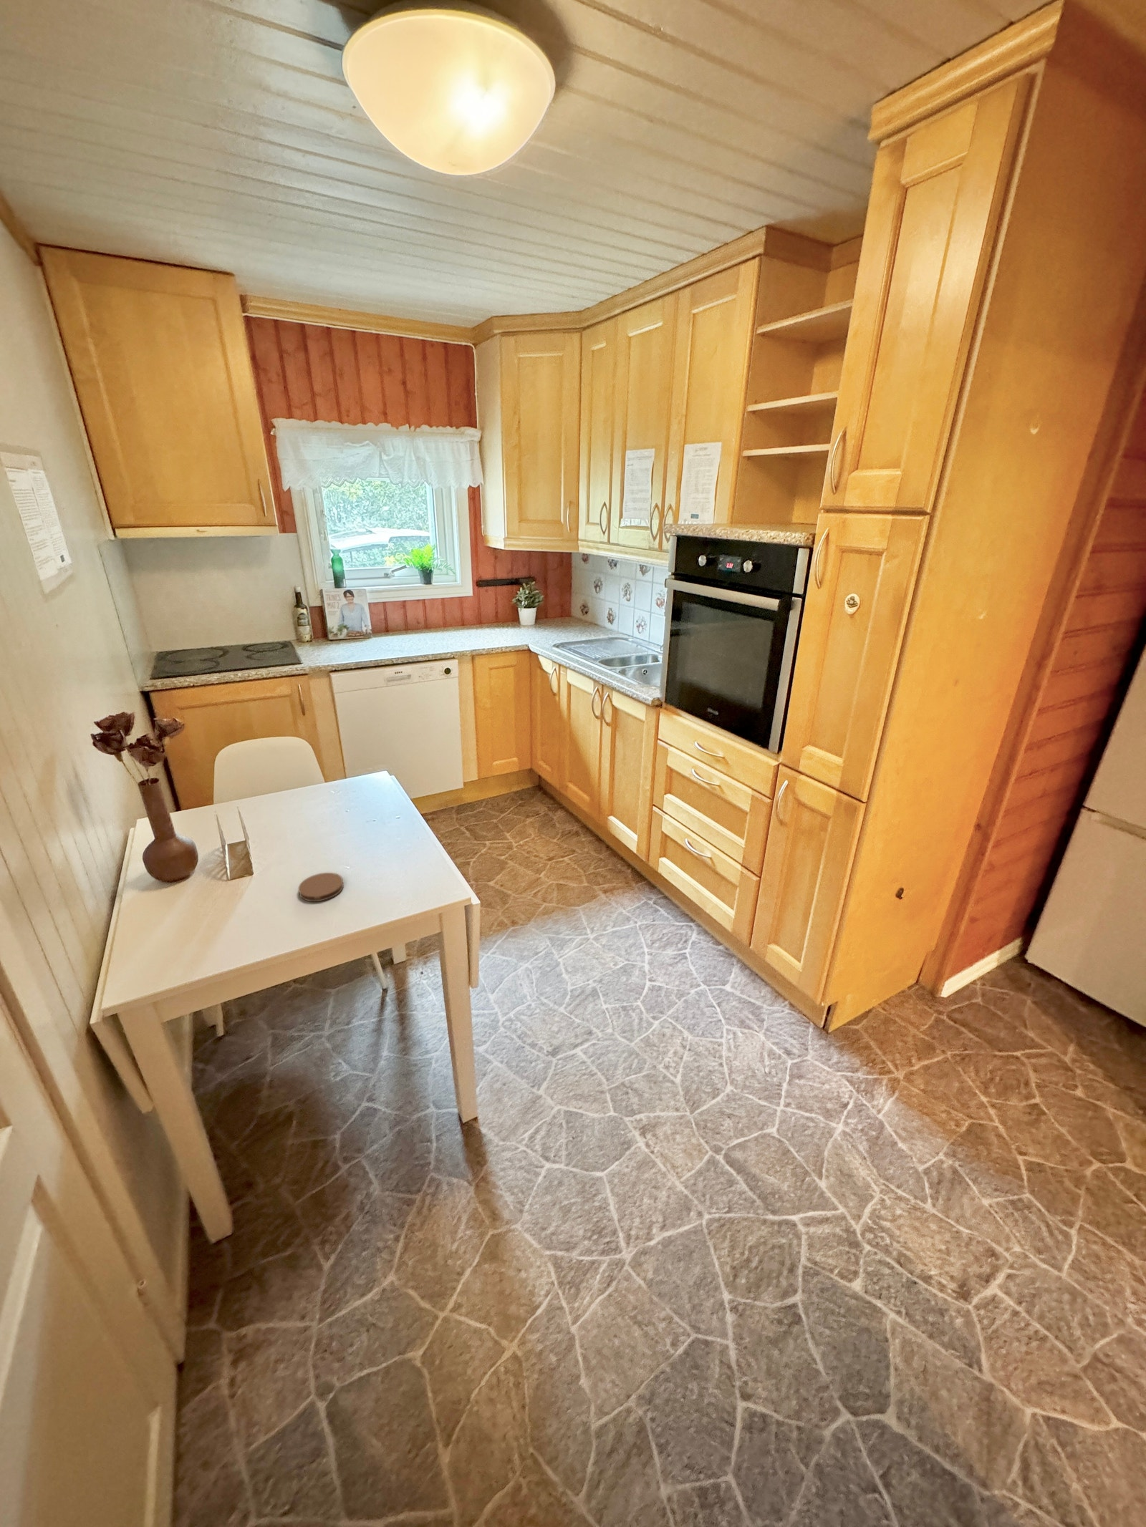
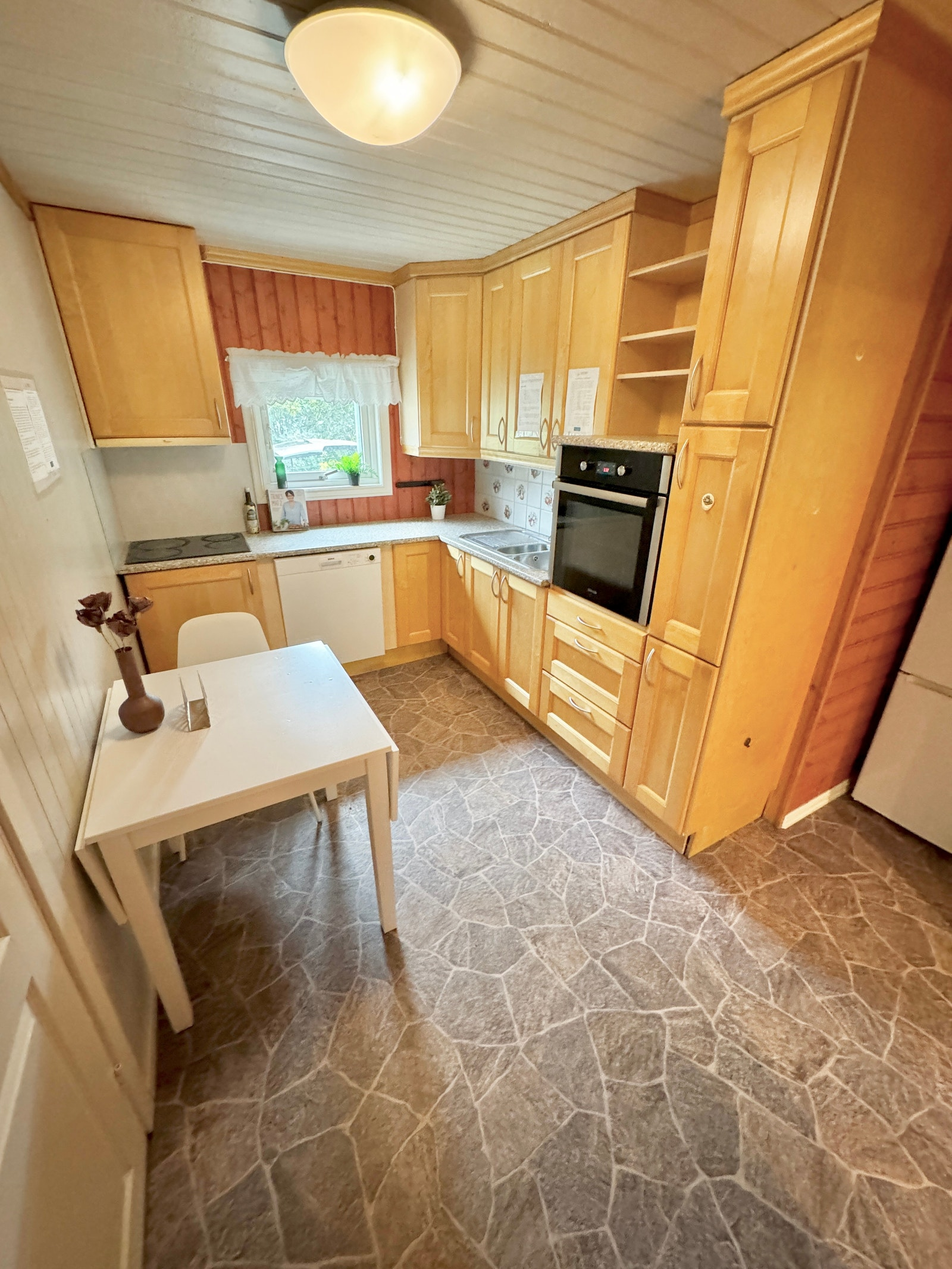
- coaster [299,872,344,902]
